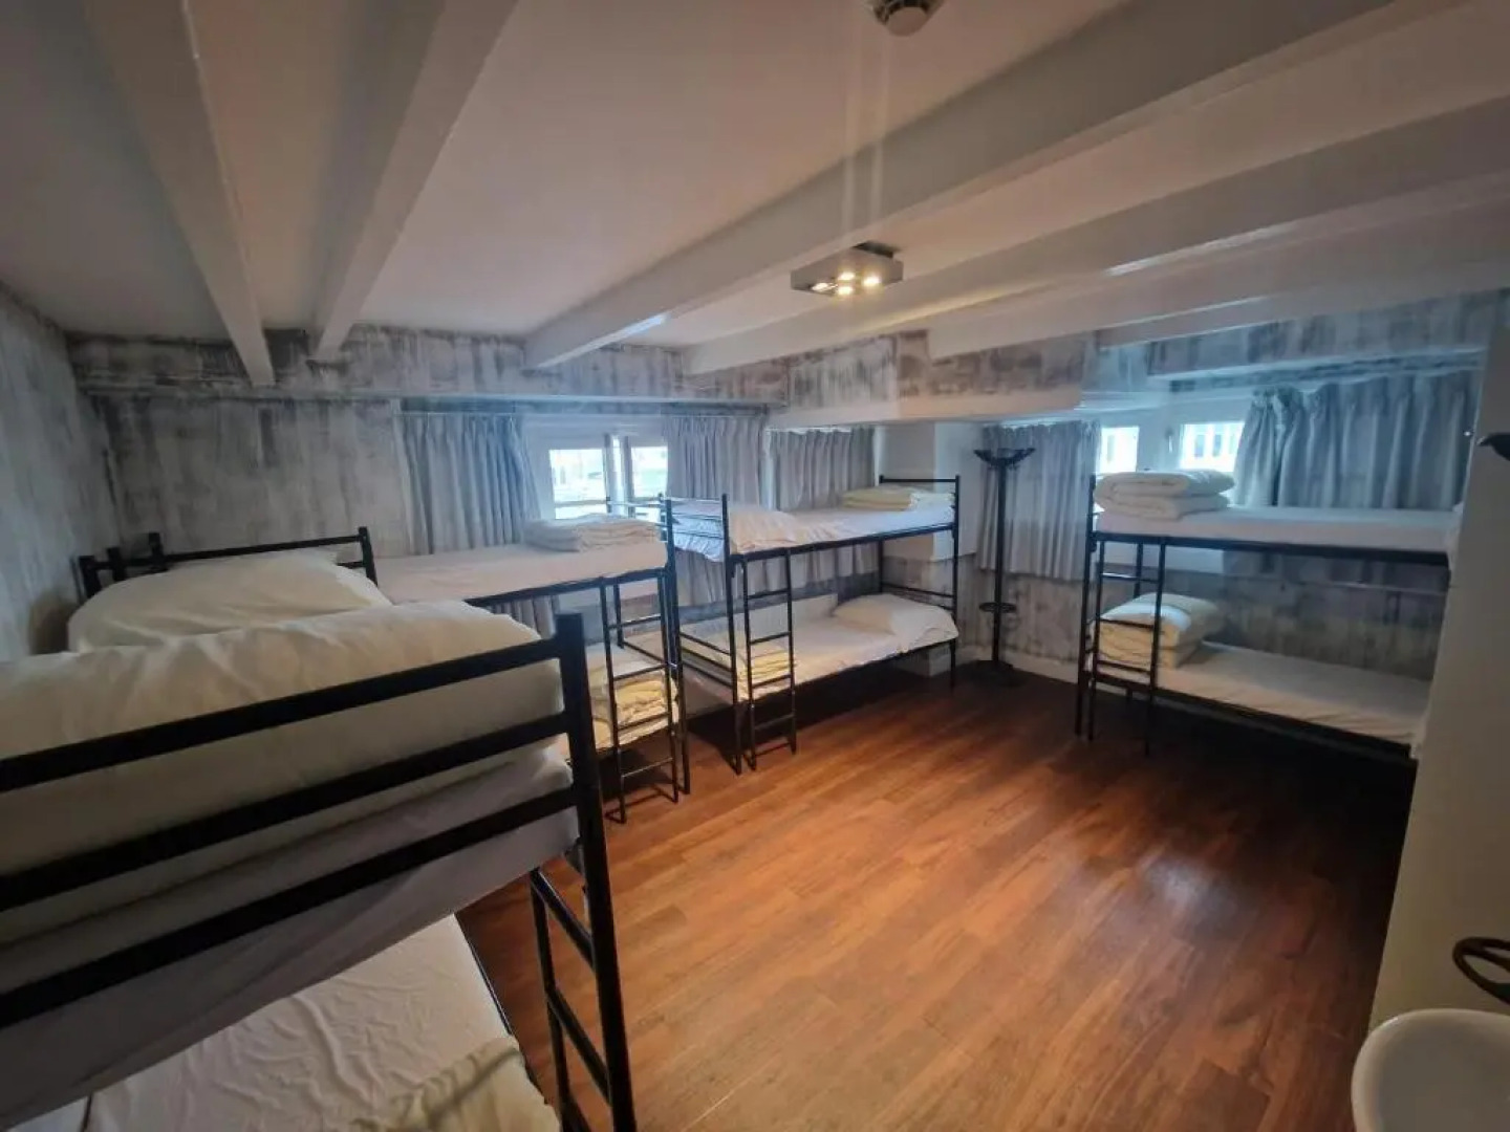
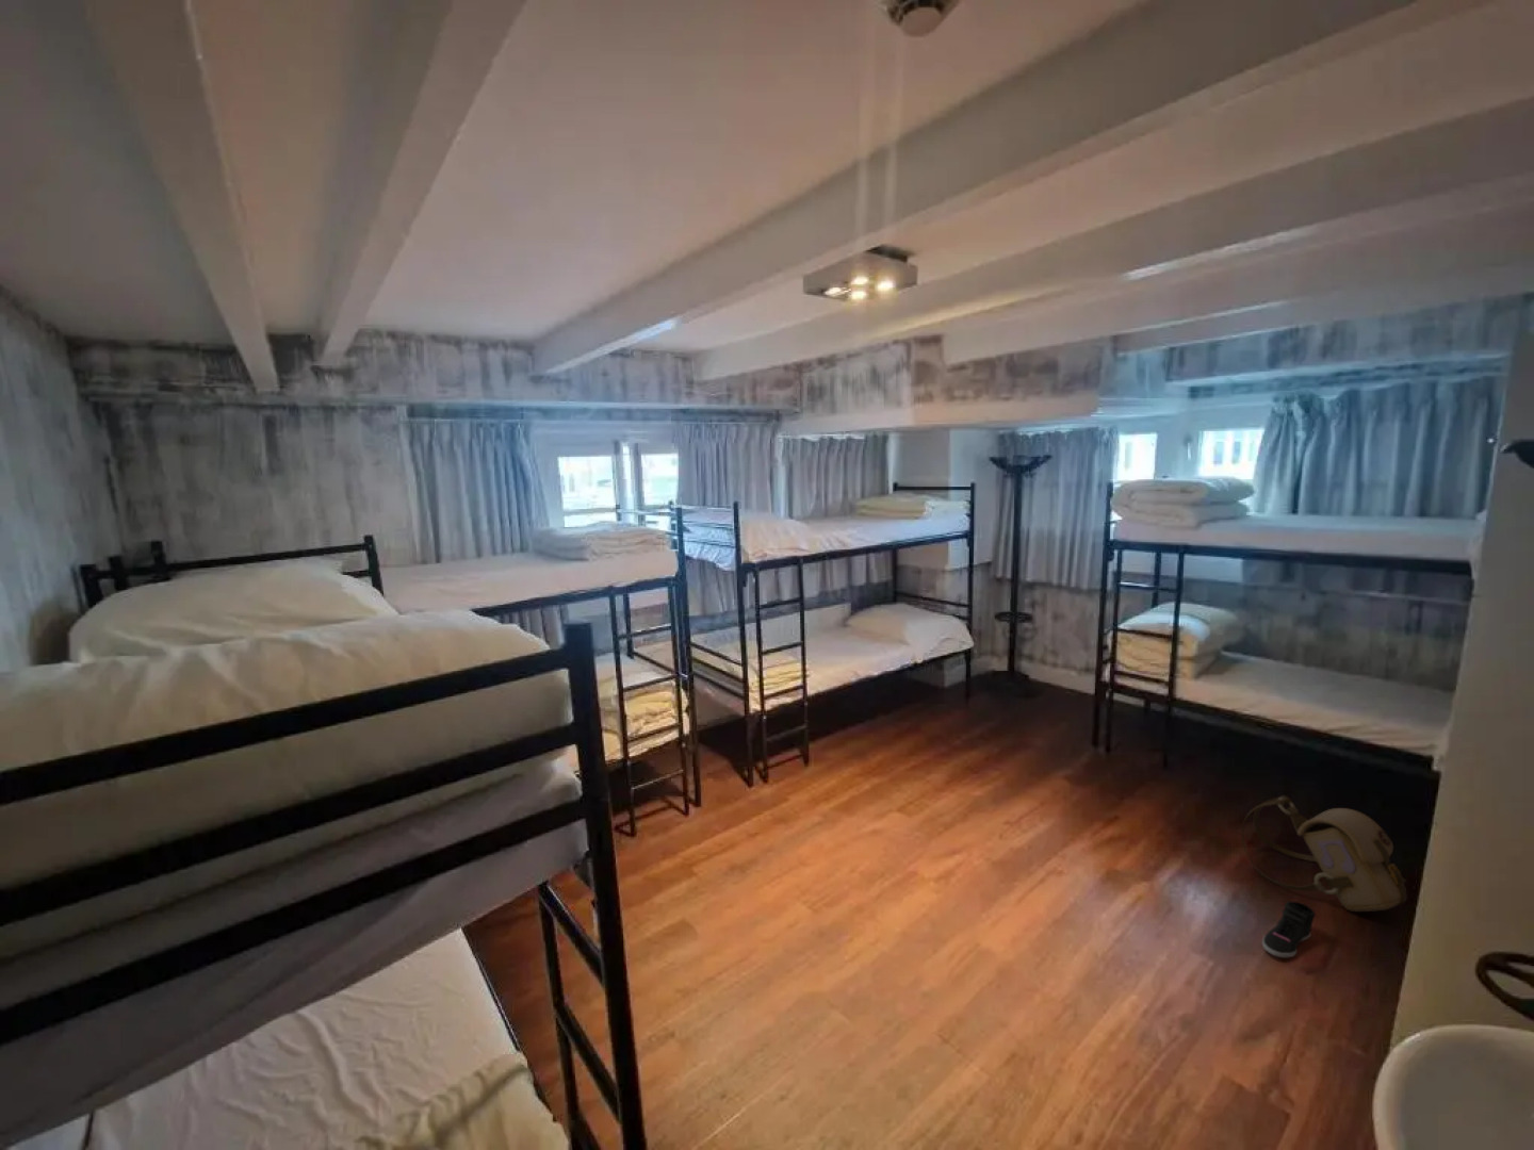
+ sneaker [1261,901,1317,958]
+ backpack [1240,795,1408,912]
